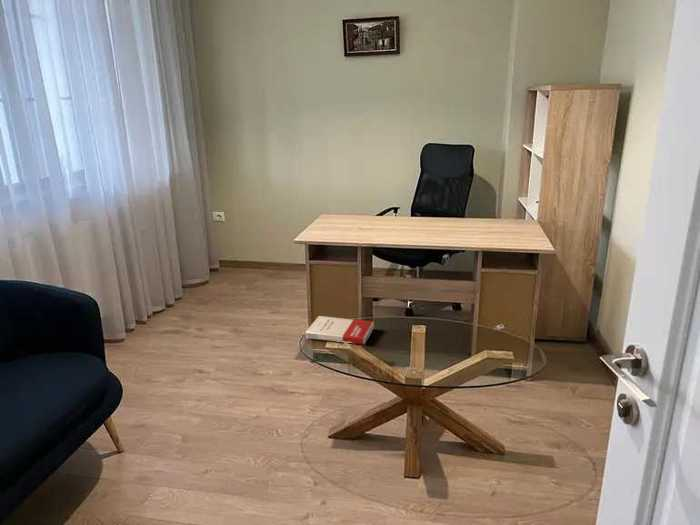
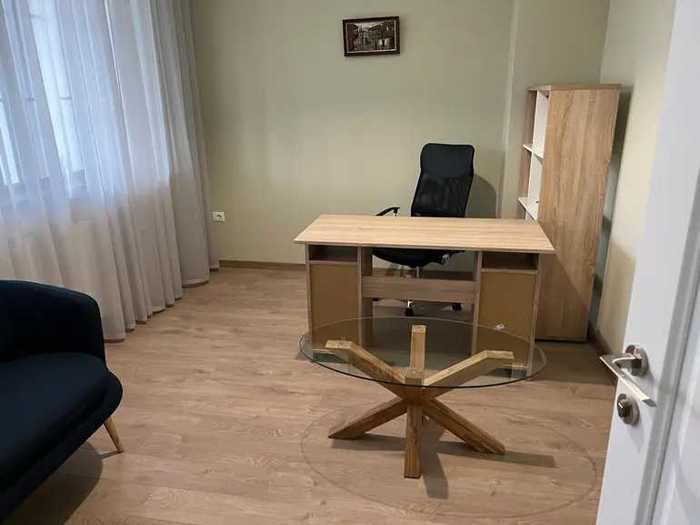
- book [305,315,375,346]
